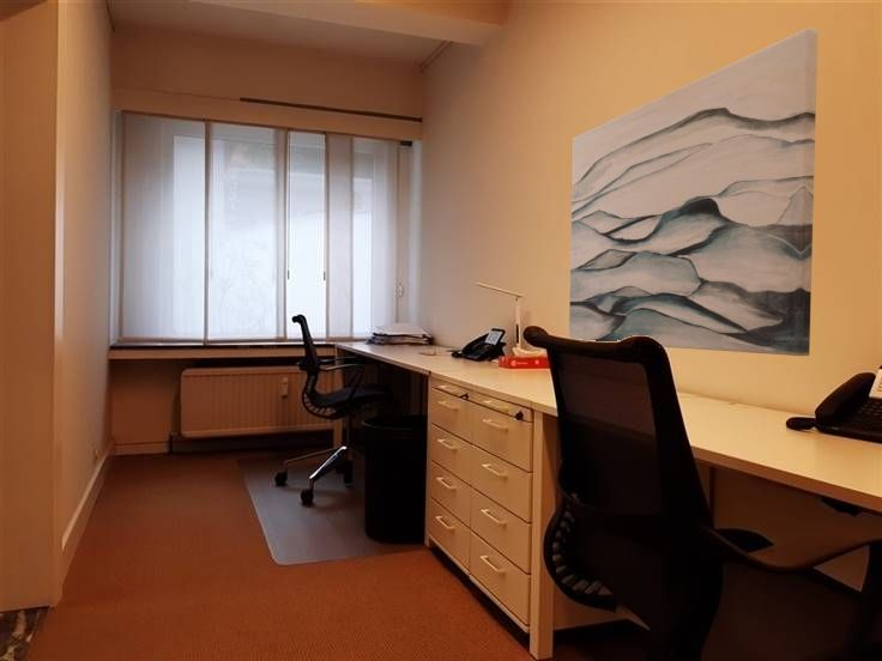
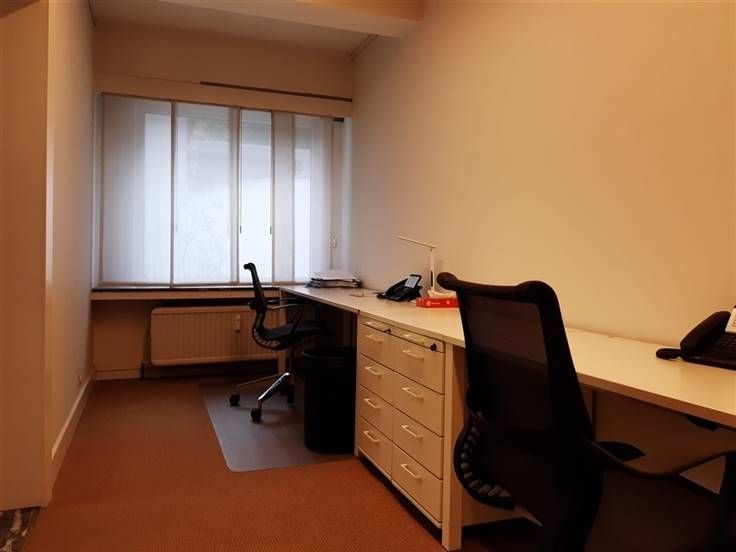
- wall art [568,26,818,357]
